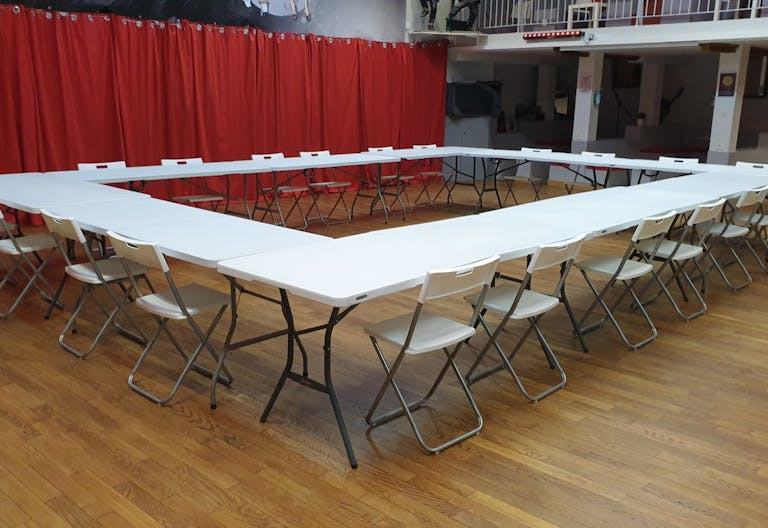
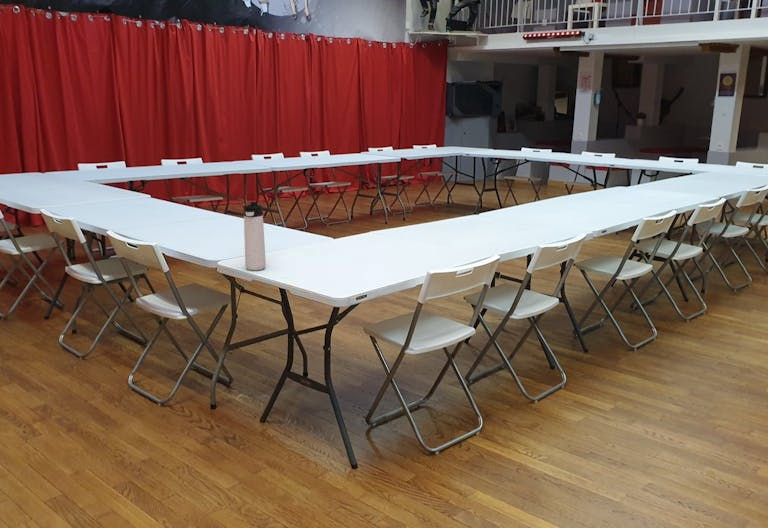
+ thermos bottle [242,201,267,272]
